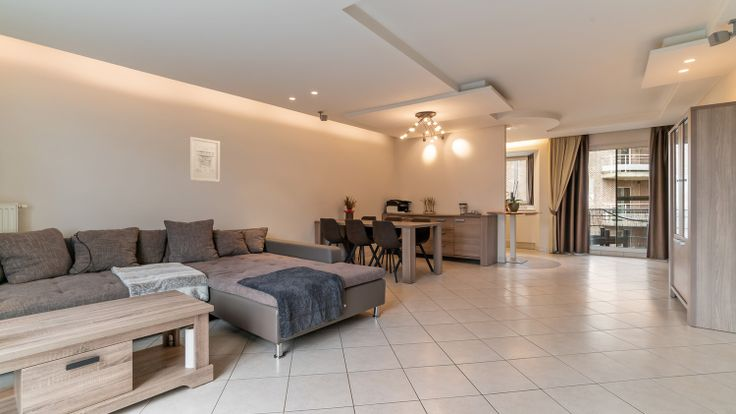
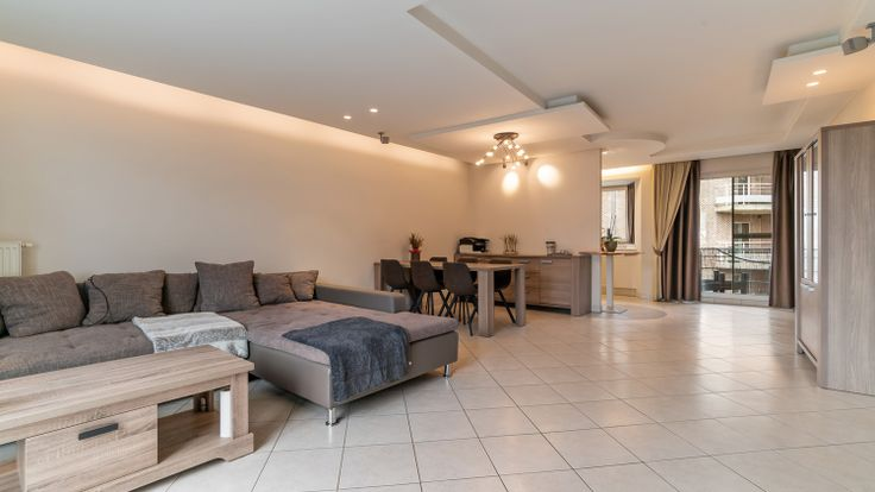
- wall art [189,136,221,183]
